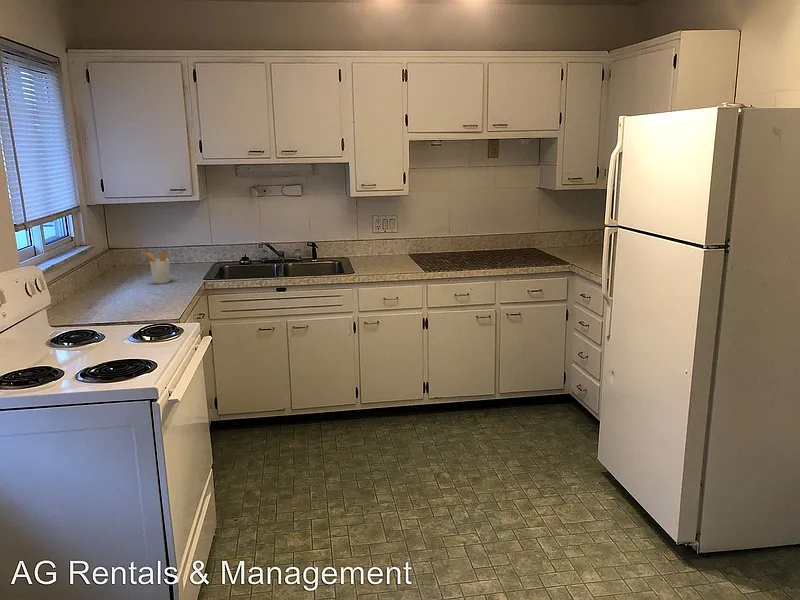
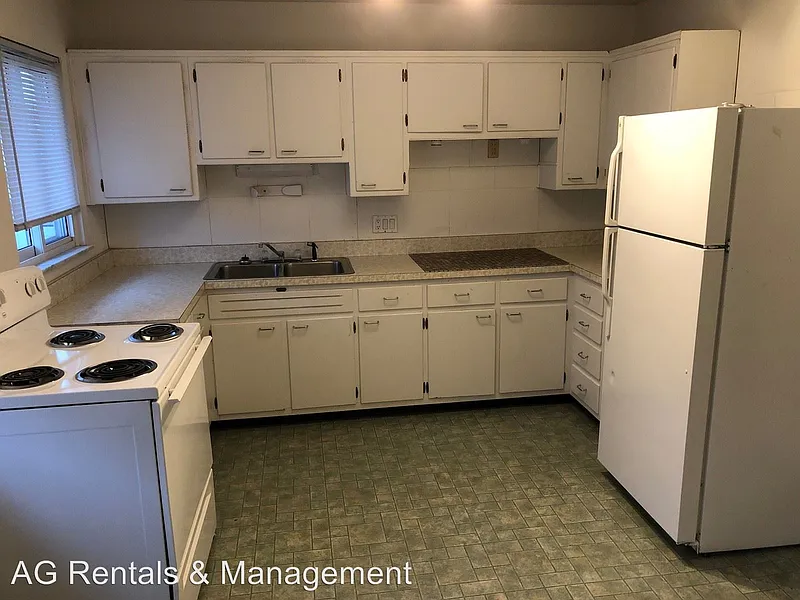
- utensil holder [140,249,171,285]
